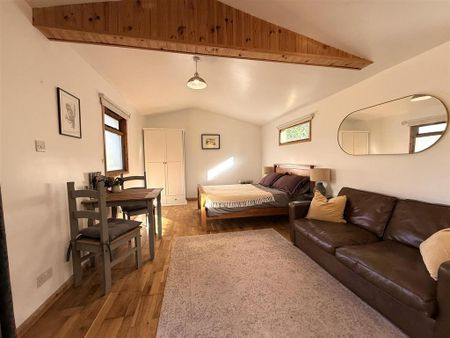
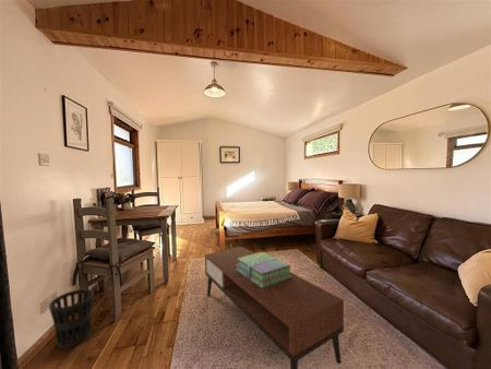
+ wastebasket [48,288,95,349]
+ stack of books [236,251,292,288]
+ coffee table [204,246,345,369]
